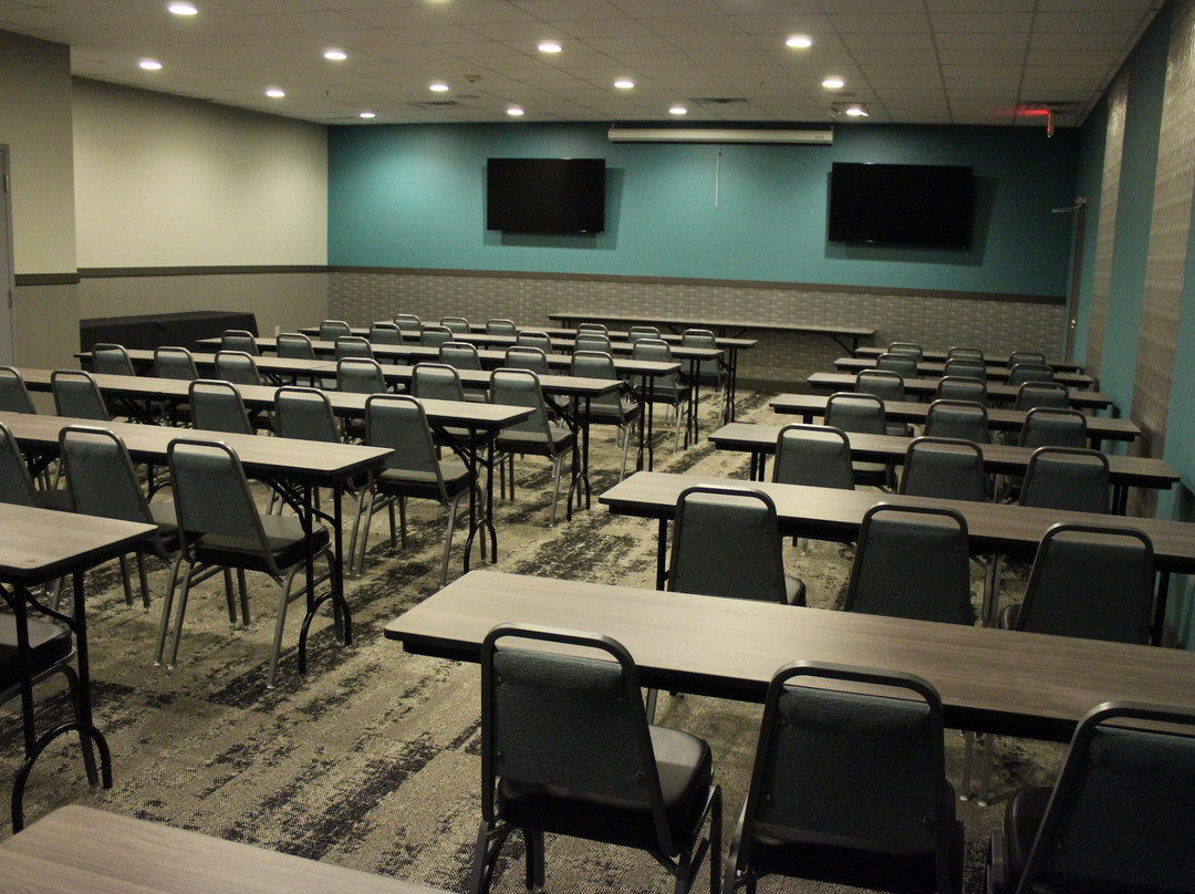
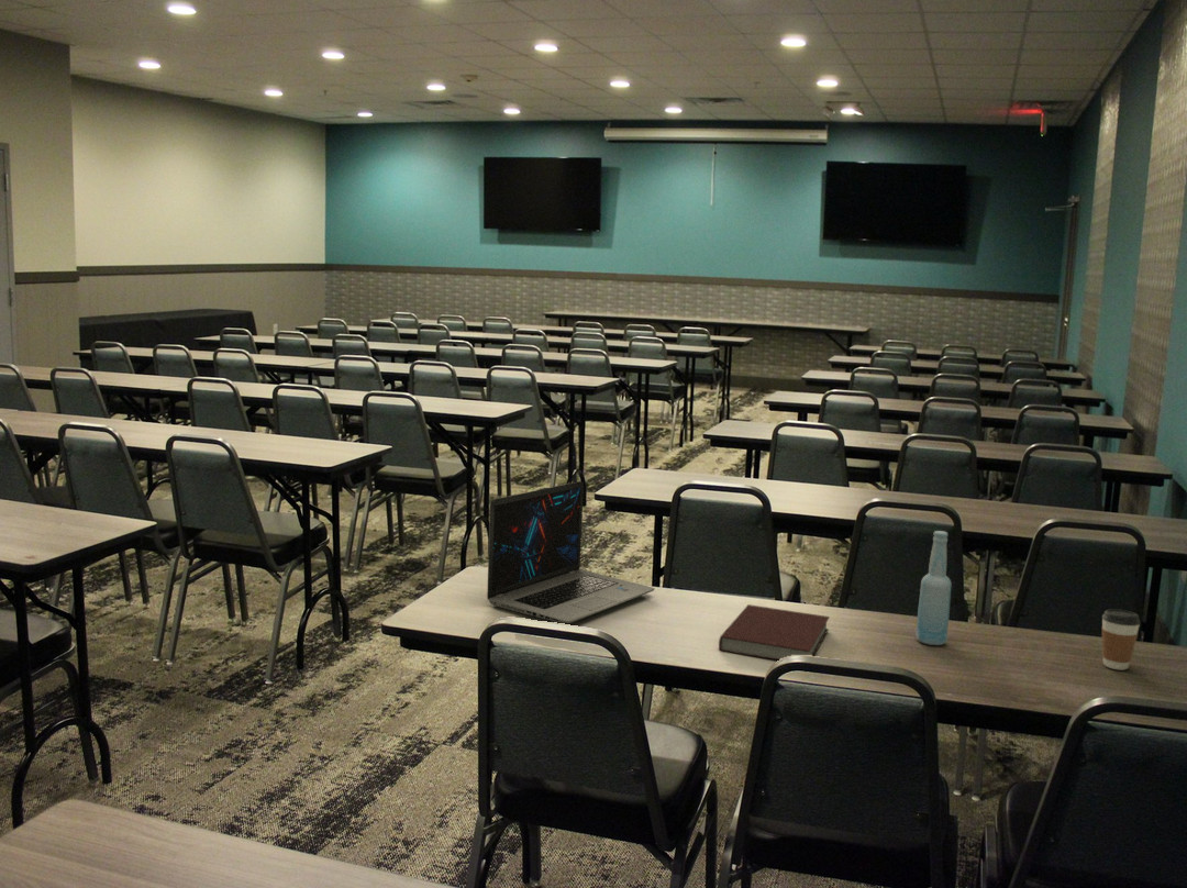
+ coffee cup [1101,608,1141,671]
+ laptop [486,480,655,625]
+ bottle [914,530,953,646]
+ notebook [718,603,831,662]
